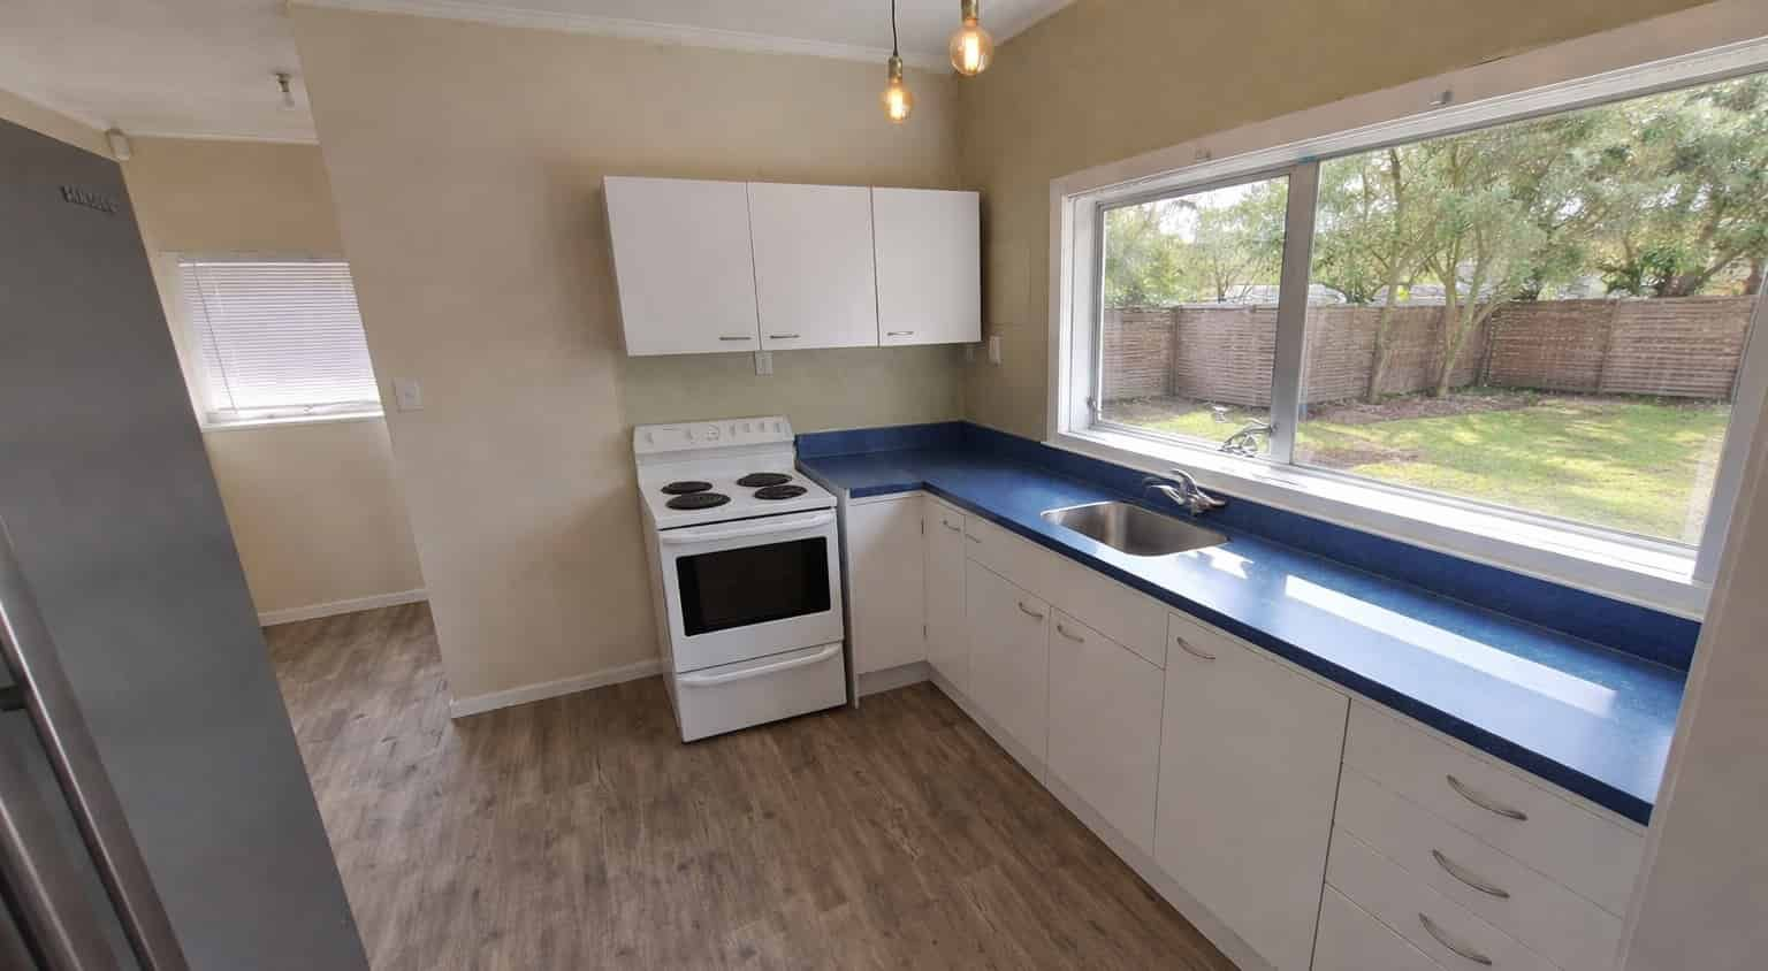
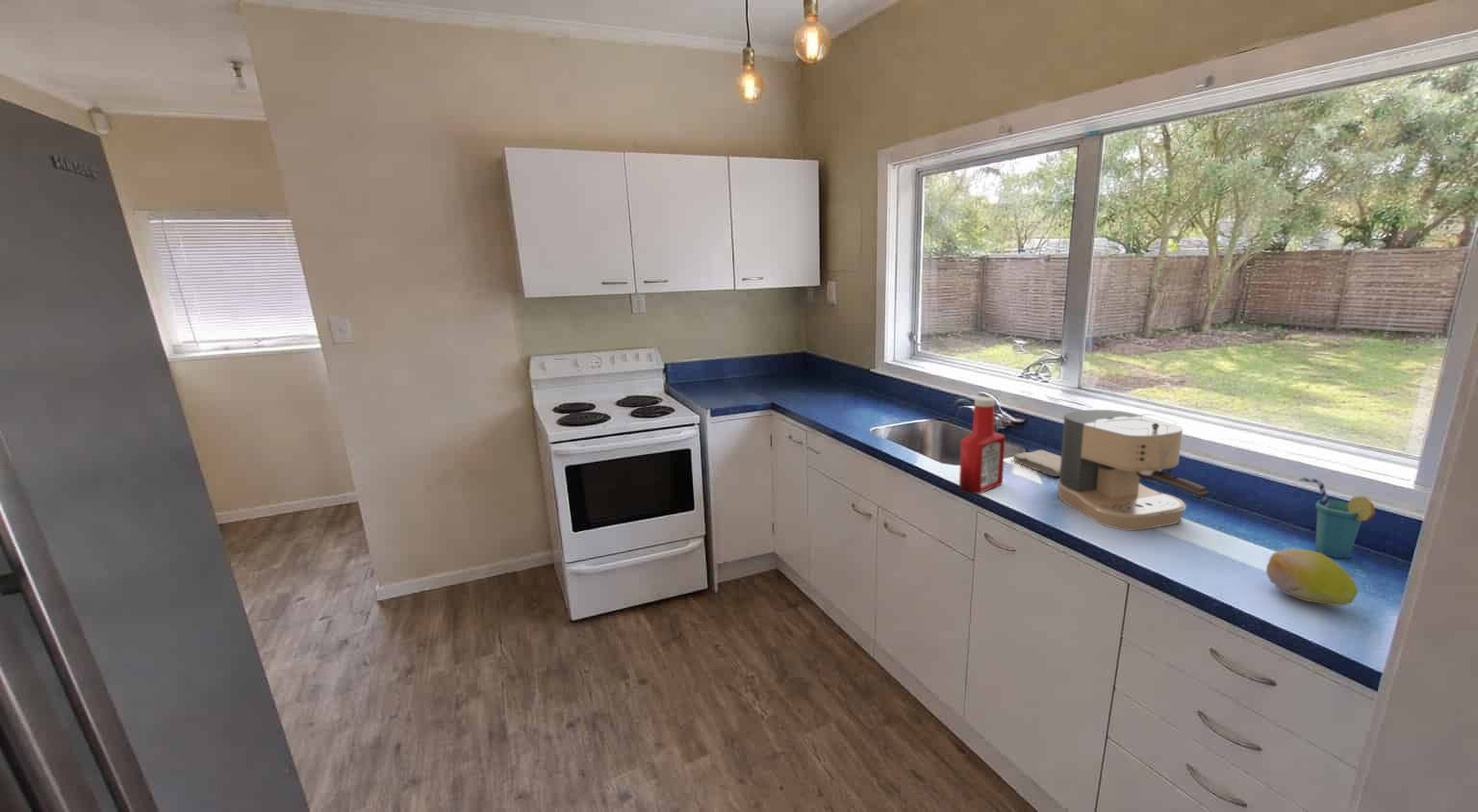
+ fruit [1265,547,1359,606]
+ soap bottle [958,395,1006,495]
+ coffee maker [1057,409,1209,532]
+ cup [1299,476,1376,559]
+ washcloth [1012,449,1061,477]
